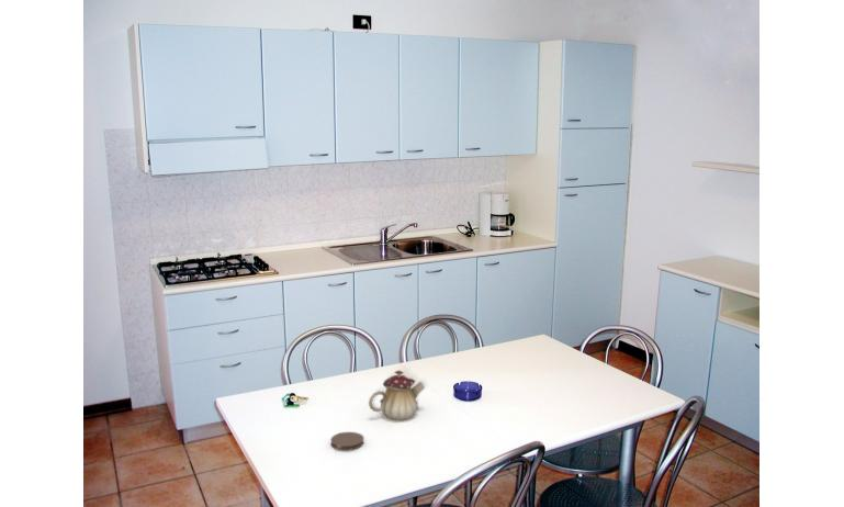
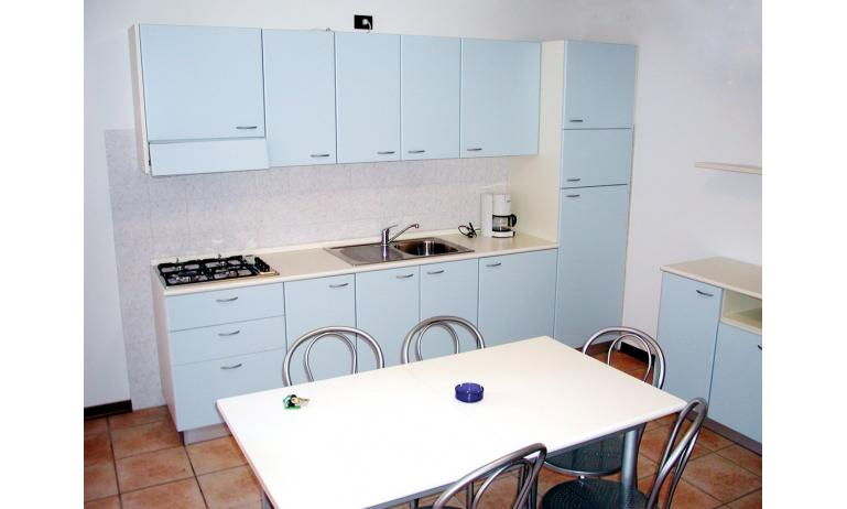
- teapot [368,370,426,421]
- coaster [329,431,364,451]
